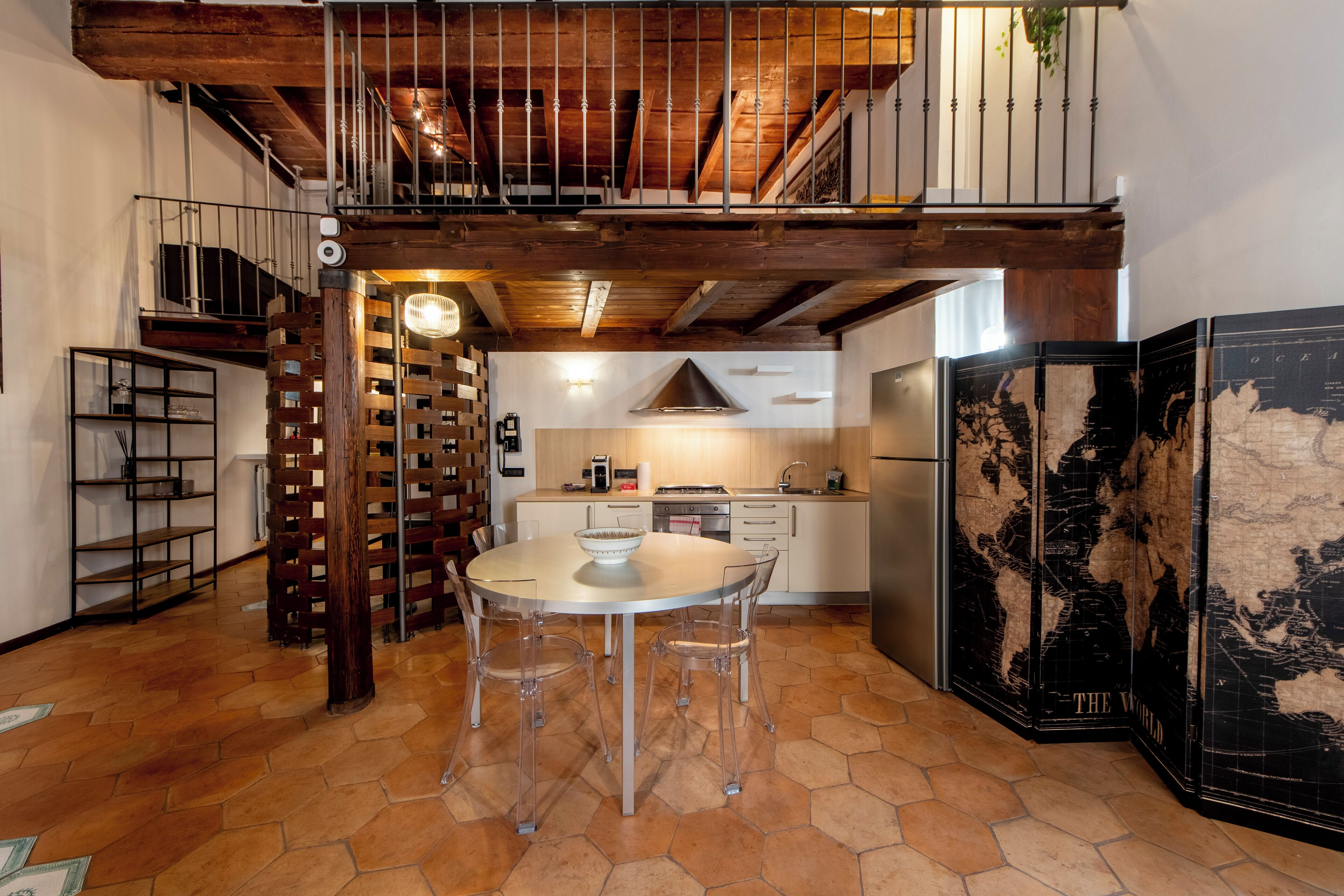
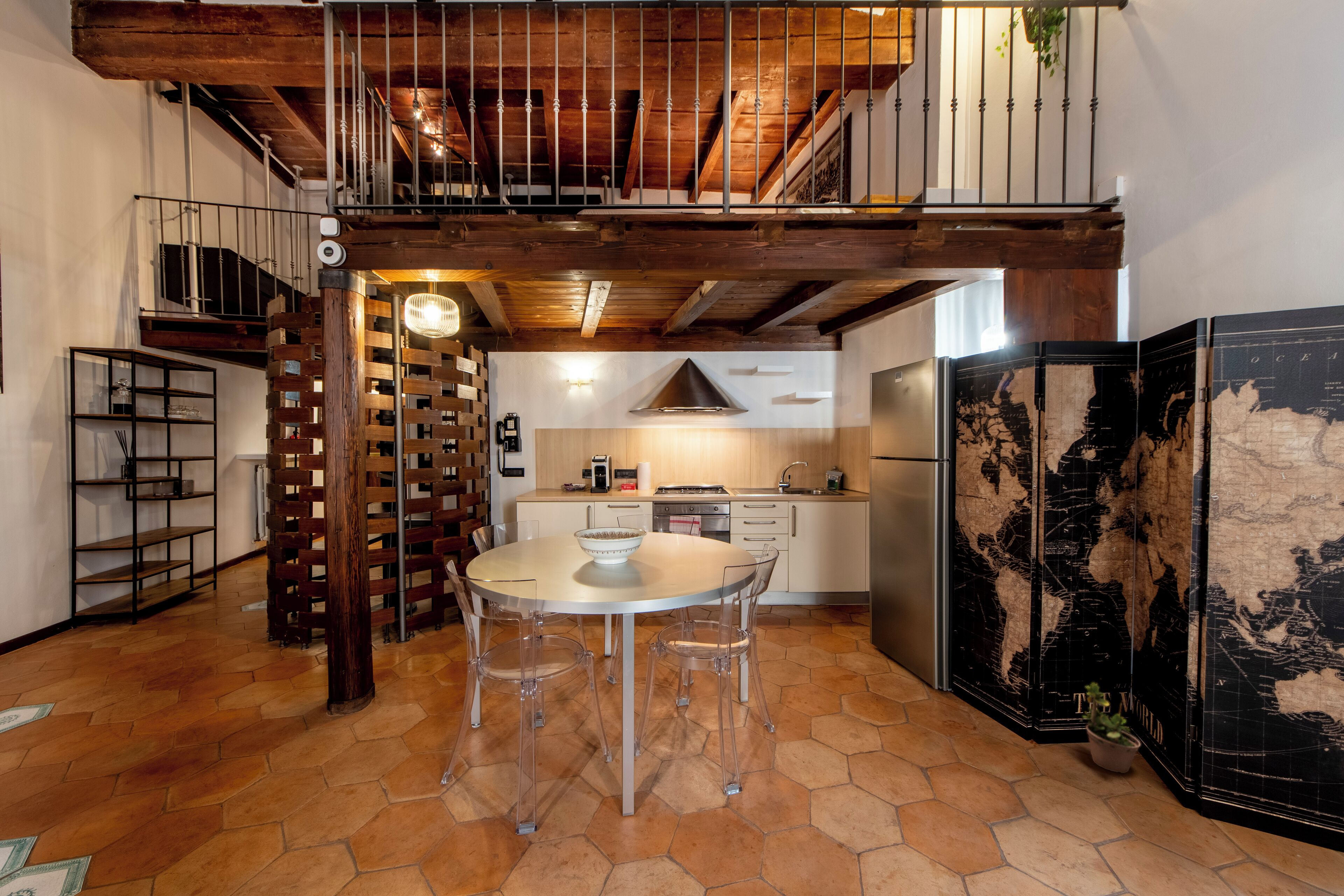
+ potted plant [1082,678,1141,773]
